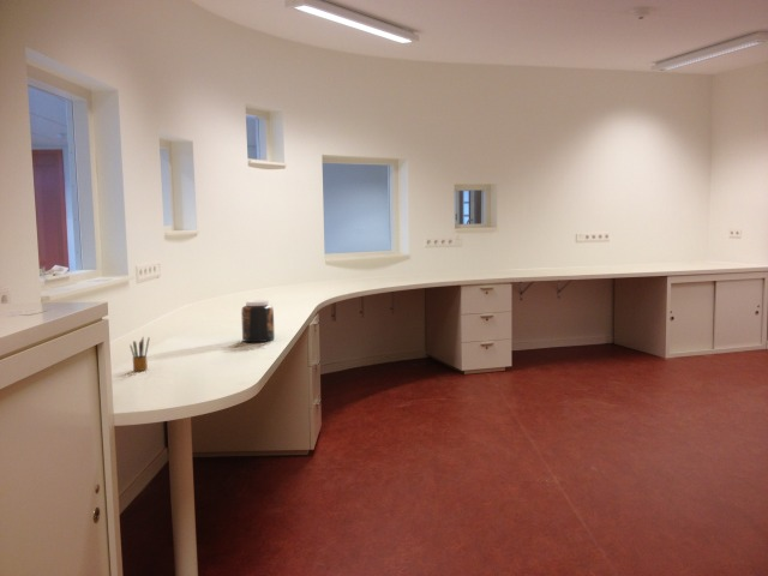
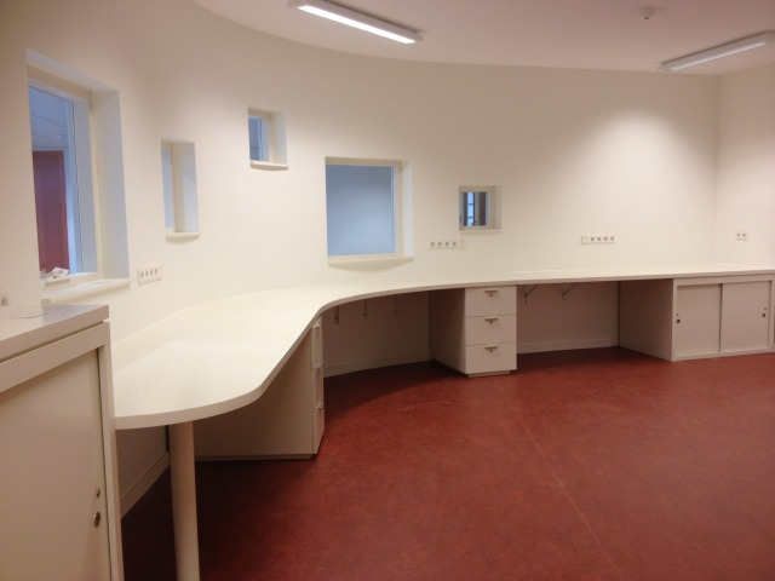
- jar [240,299,276,343]
- pencil box [128,337,150,372]
